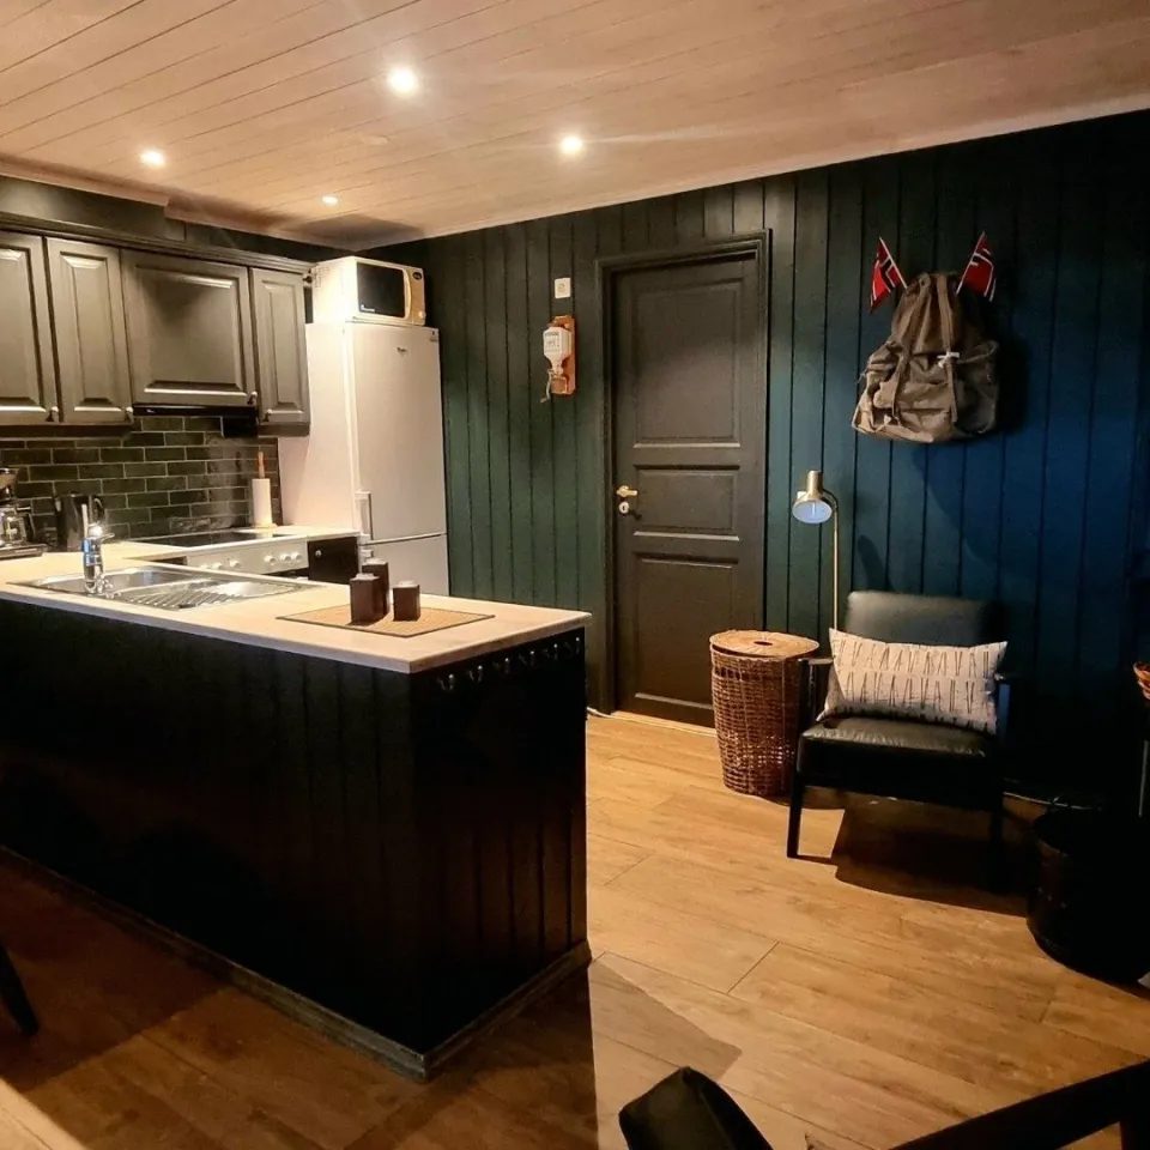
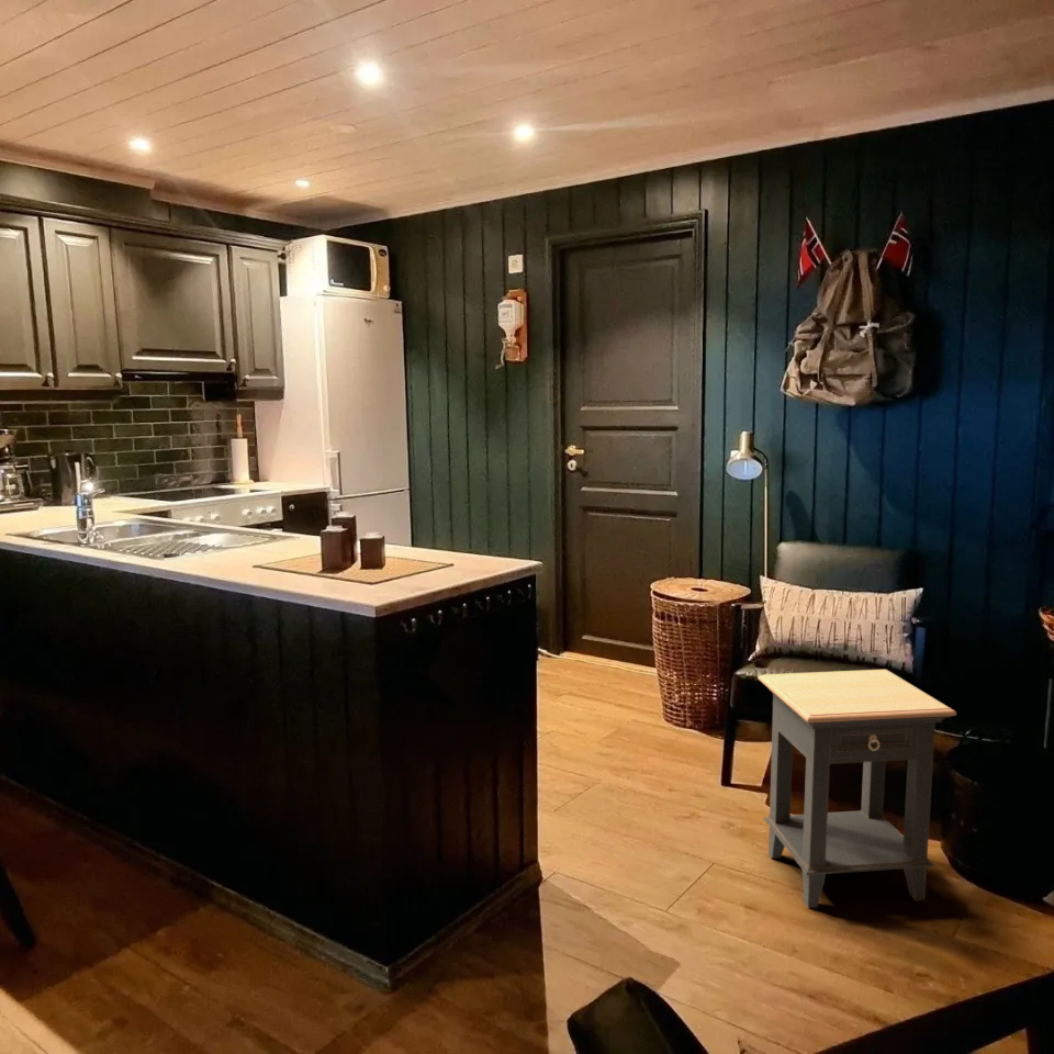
+ side table [756,669,957,909]
